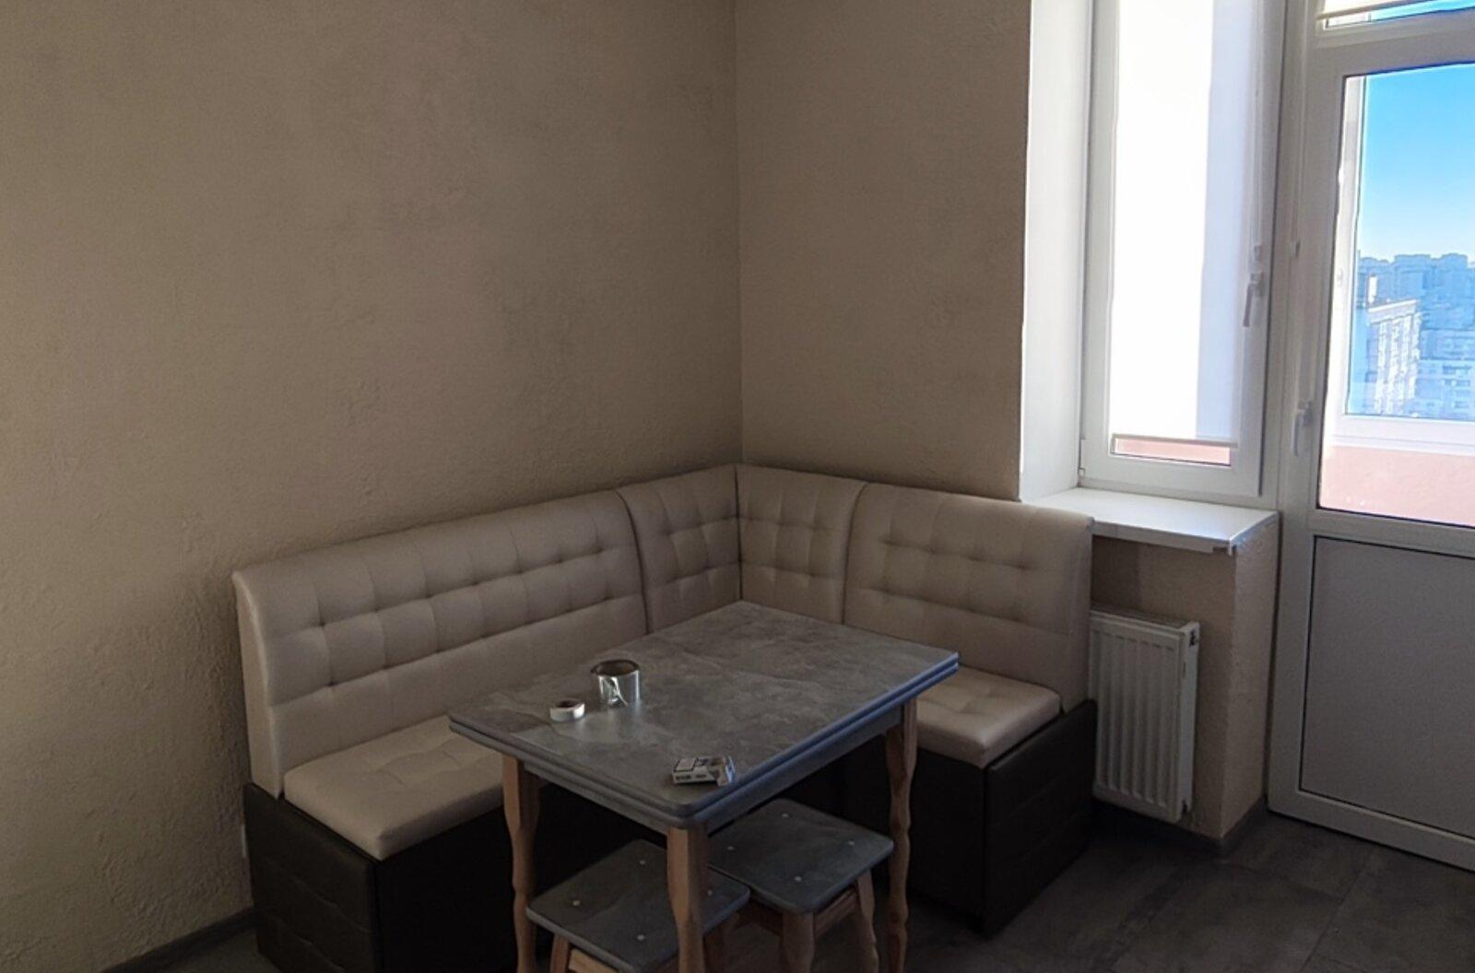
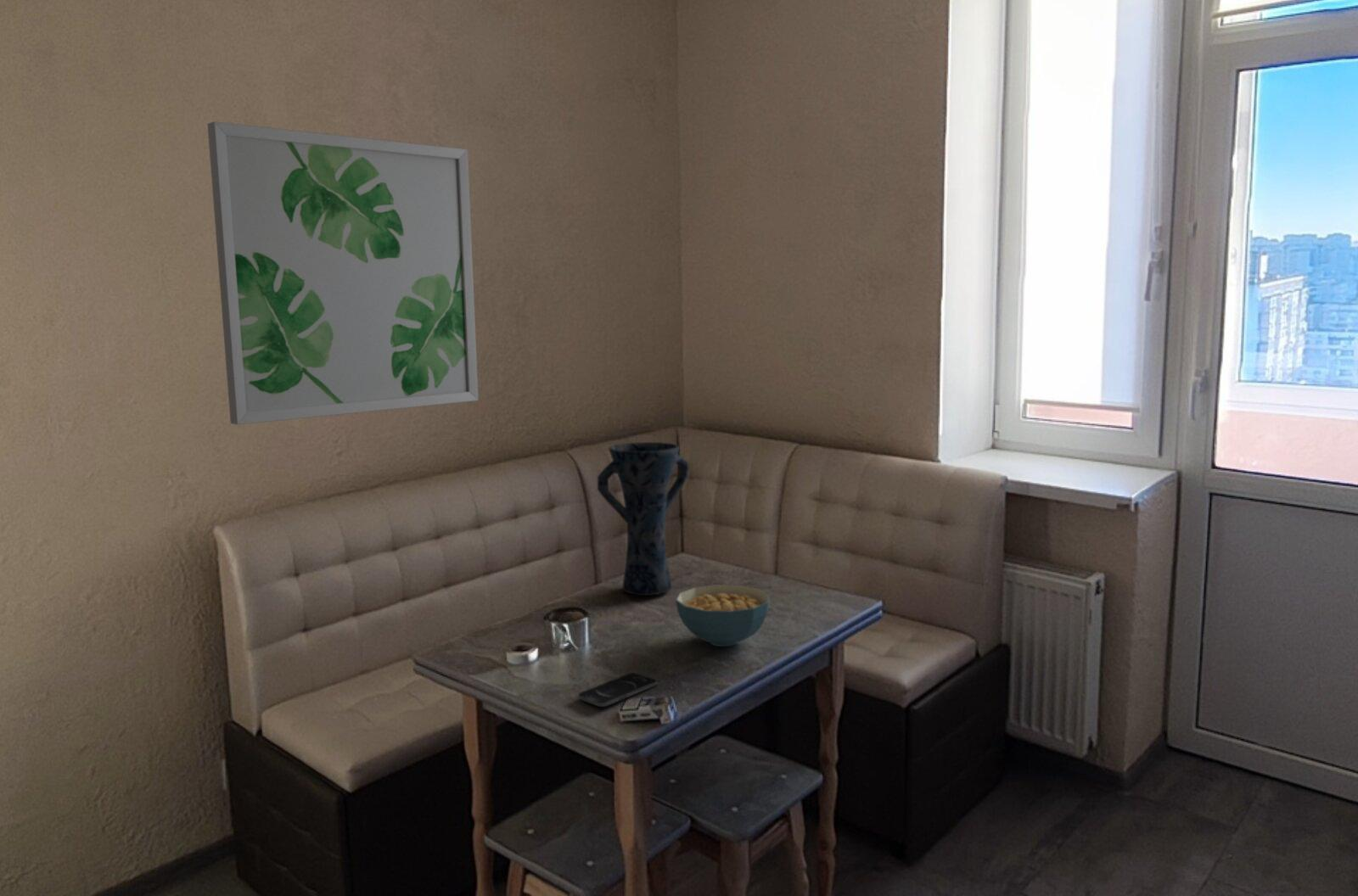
+ wall art [206,120,480,425]
+ cereal bowl [675,584,771,647]
+ smartphone [577,672,658,708]
+ vase [597,441,690,596]
